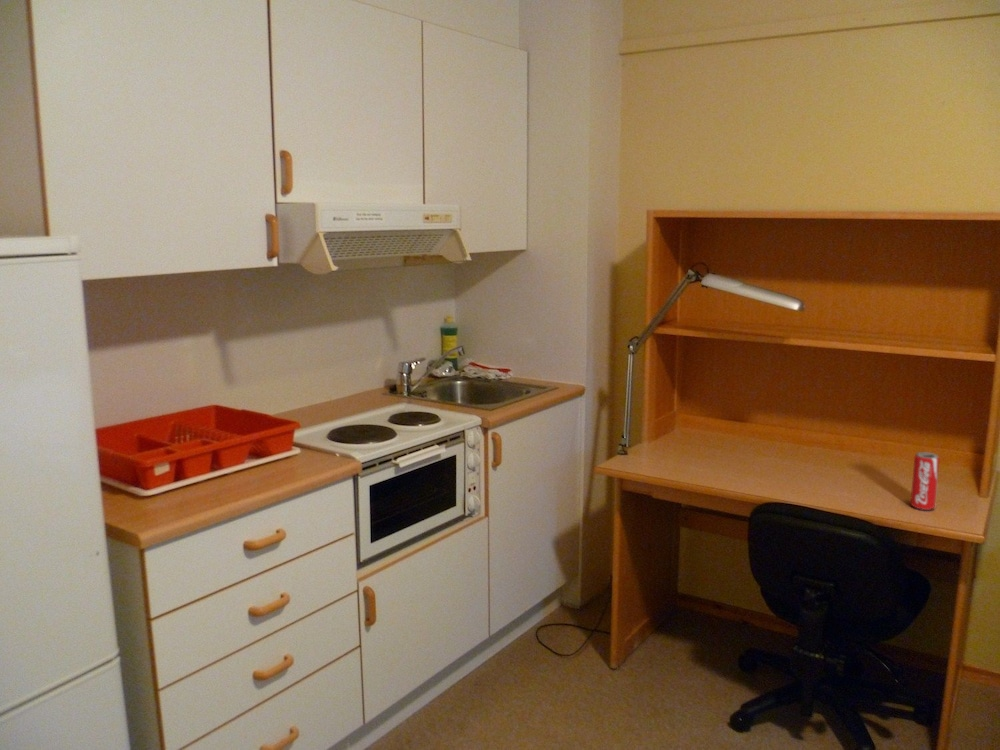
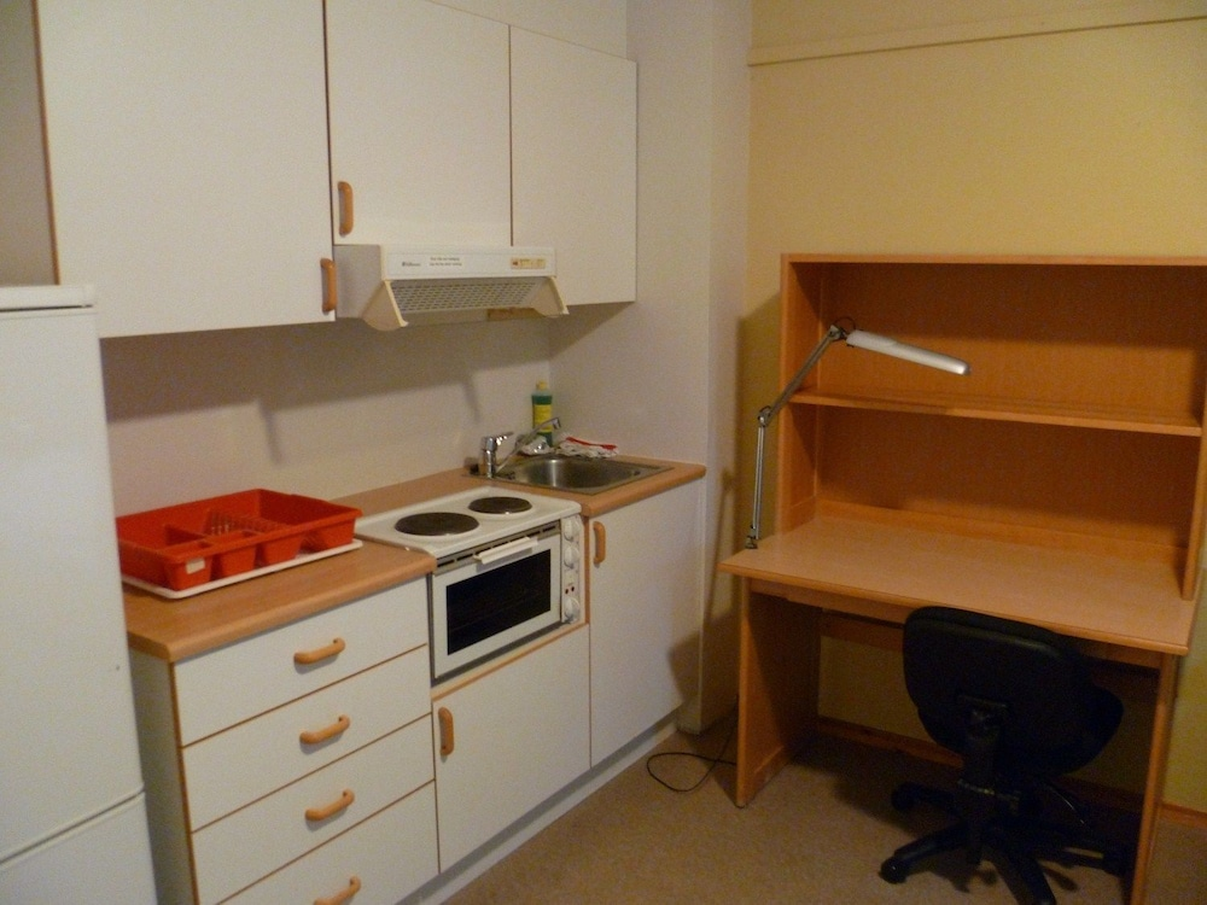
- beverage can [909,451,940,511]
